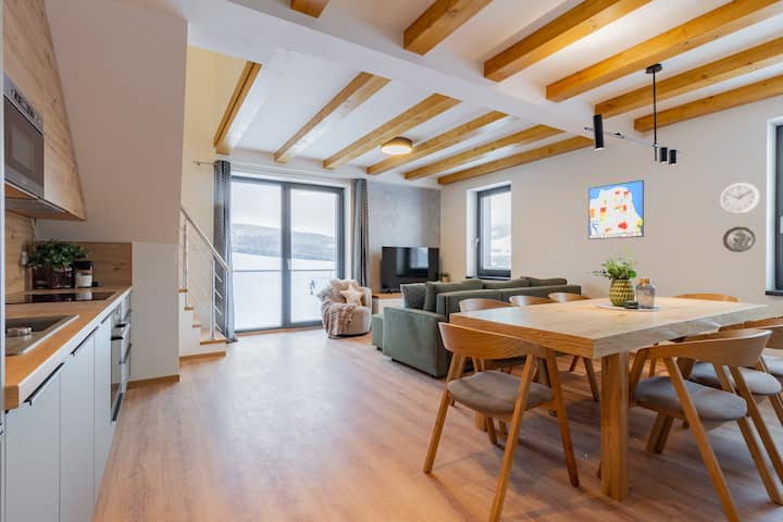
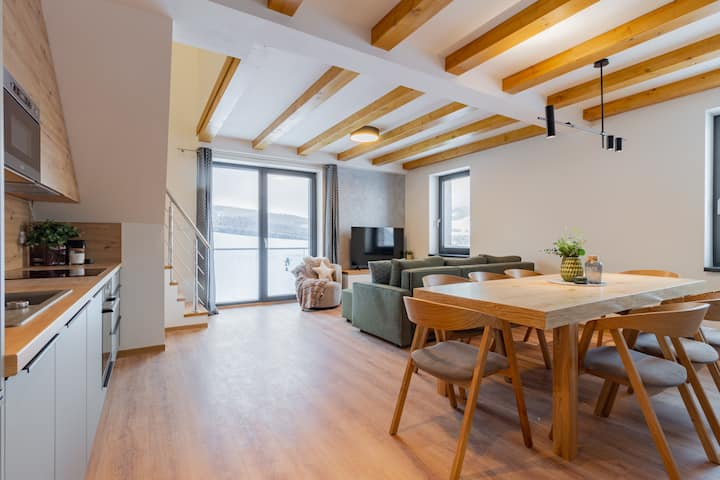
- wall art [587,178,645,240]
- decorative plate [722,226,757,253]
- wall clock [719,182,760,214]
